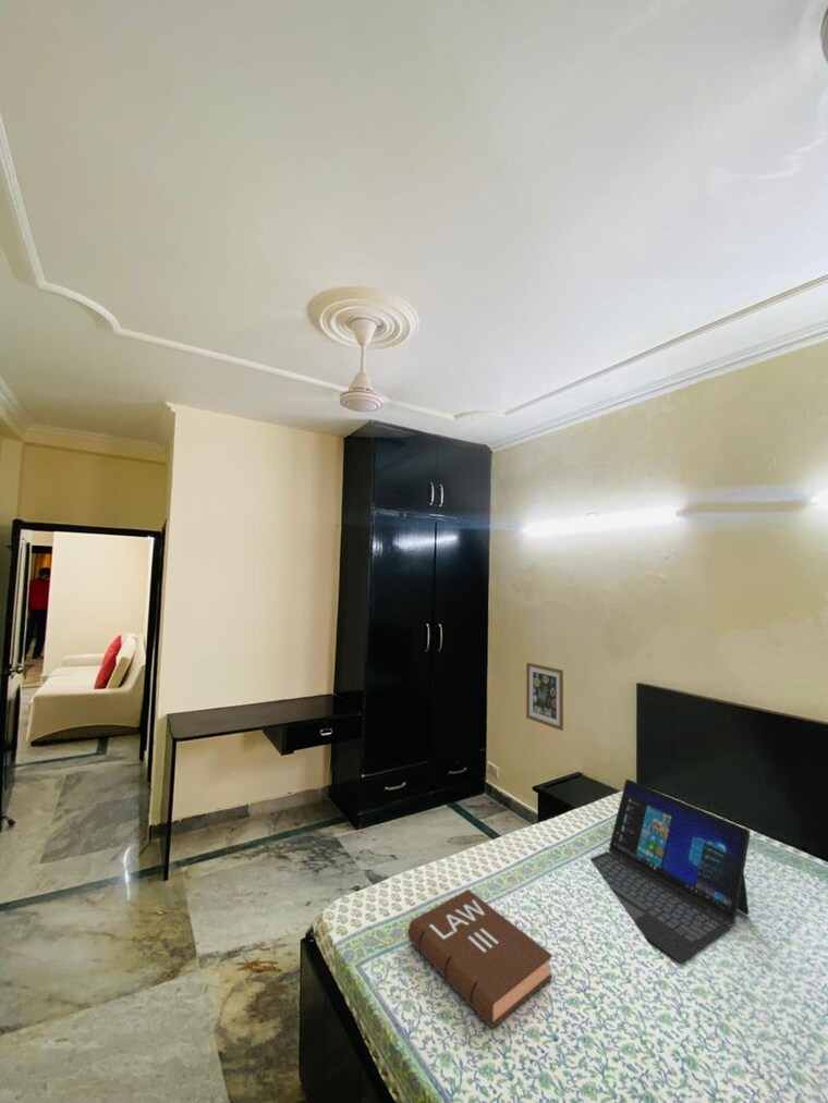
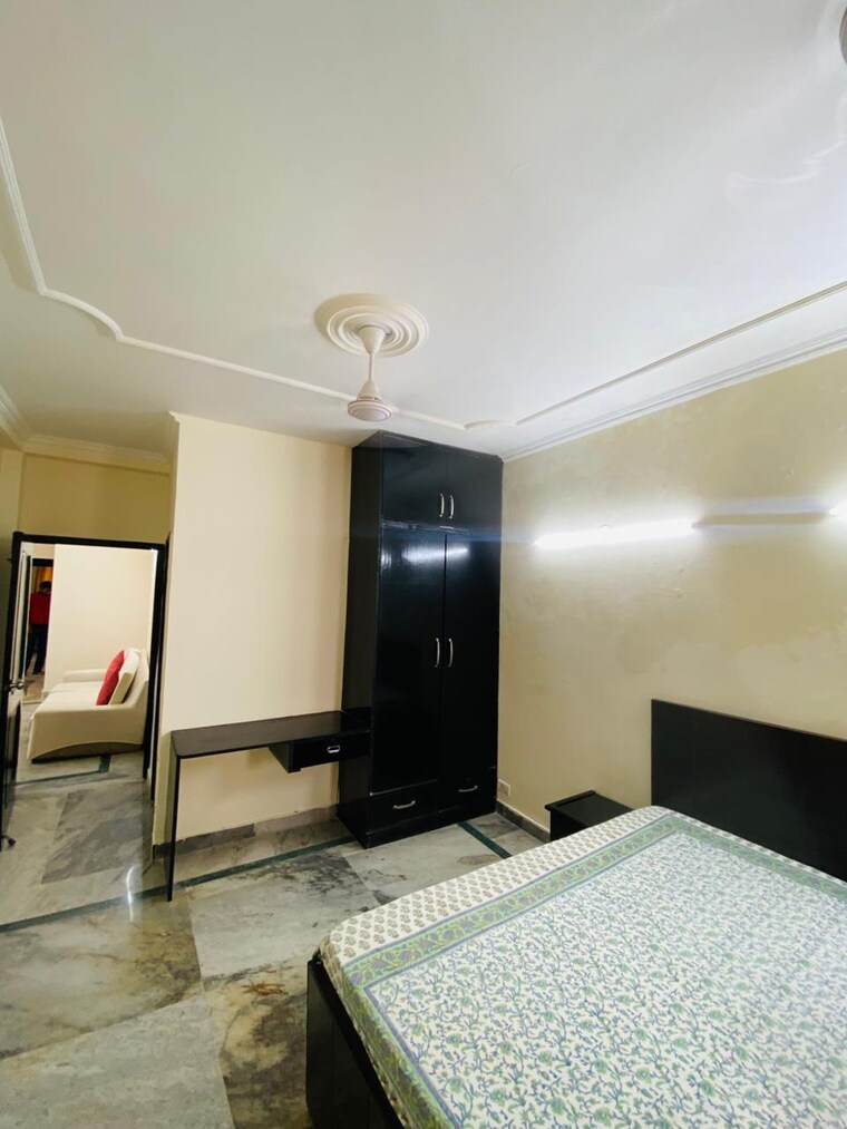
- book [406,888,553,1029]
- laptop [589,779,752,964]
- wall art [525,661,564,732]
